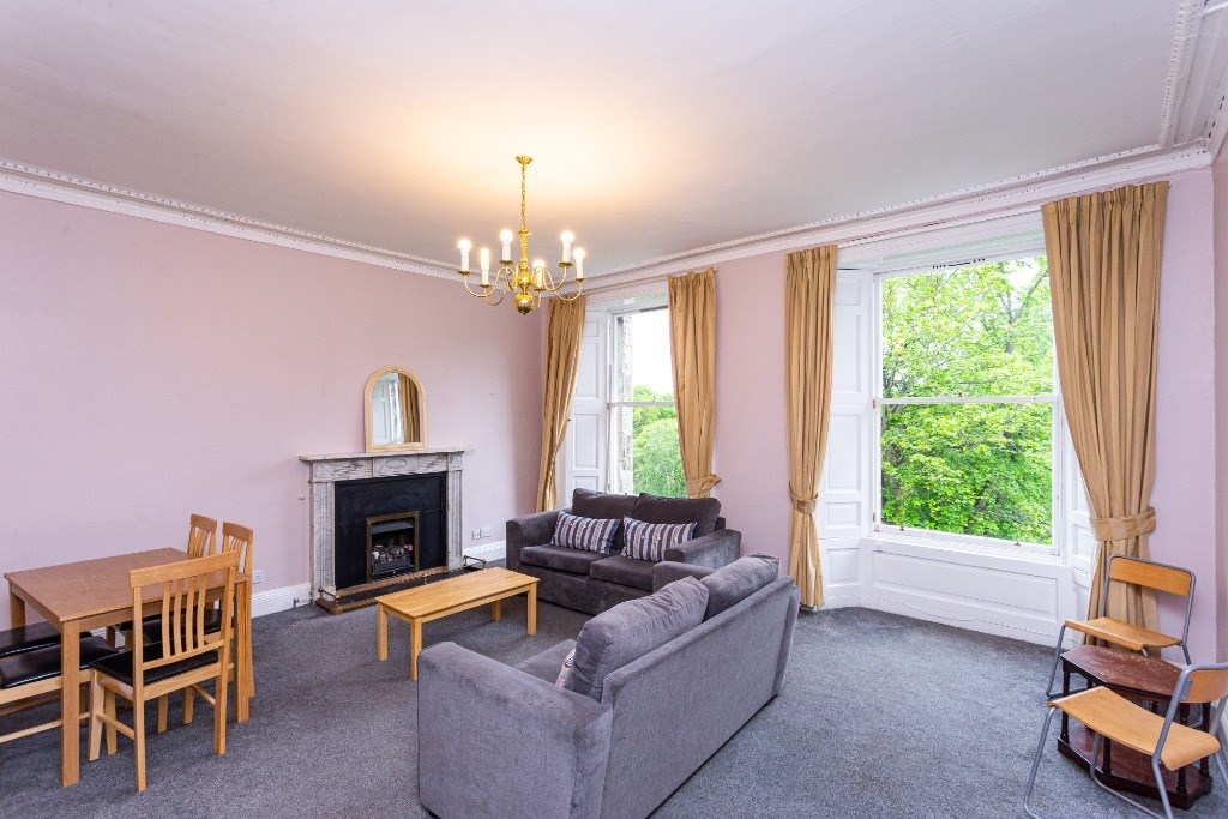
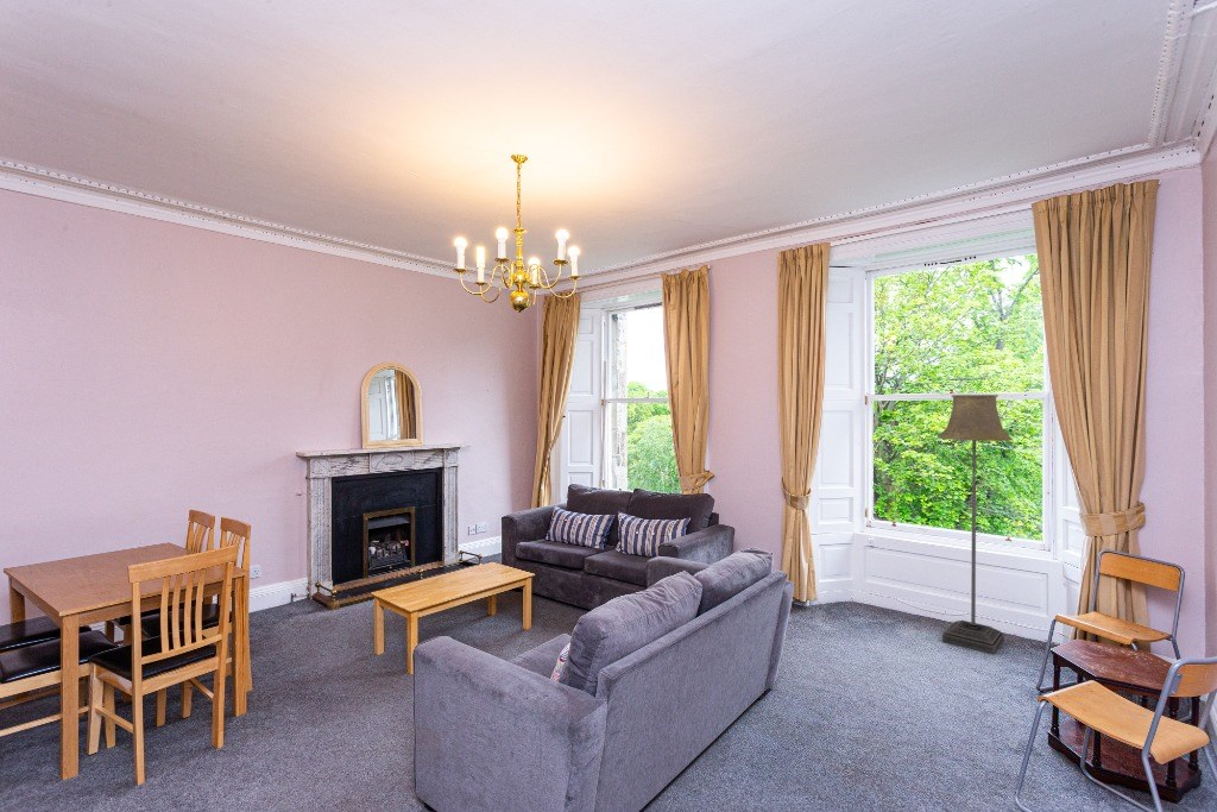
+ floor lamp [937,394,1014,655]
